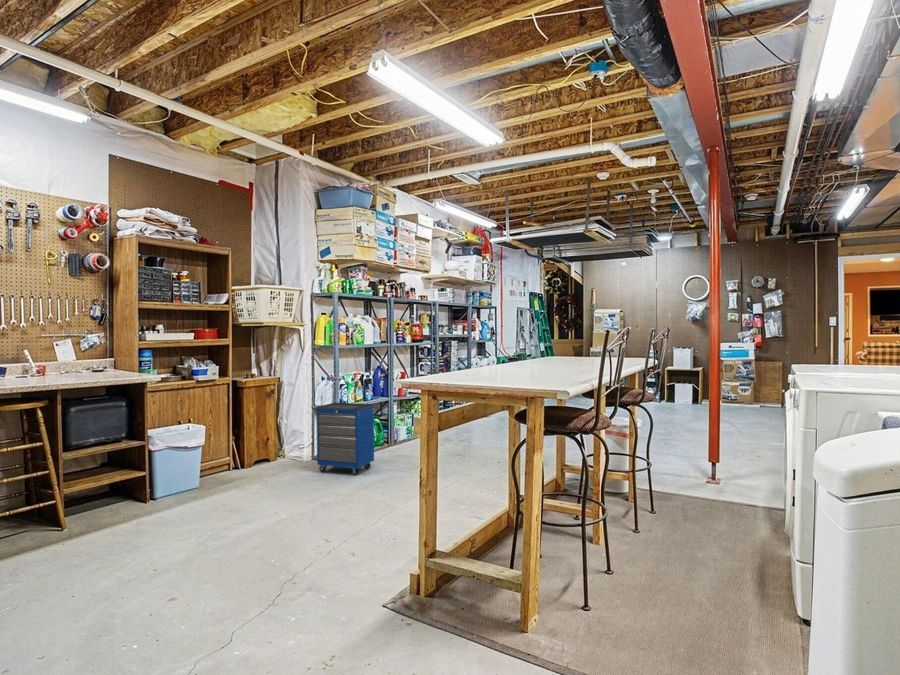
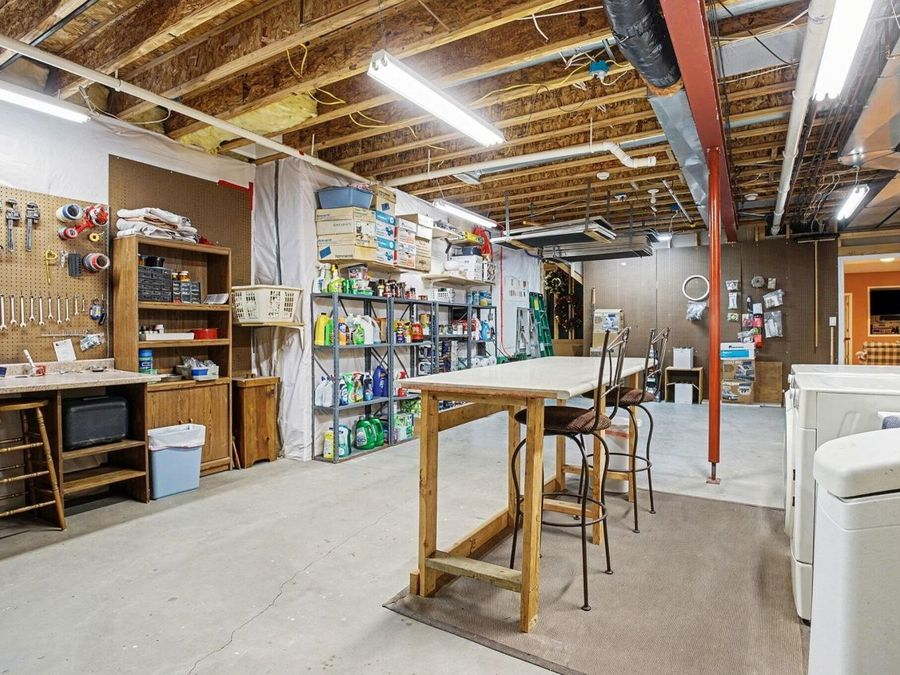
- cabinet [312,402,375,476]
